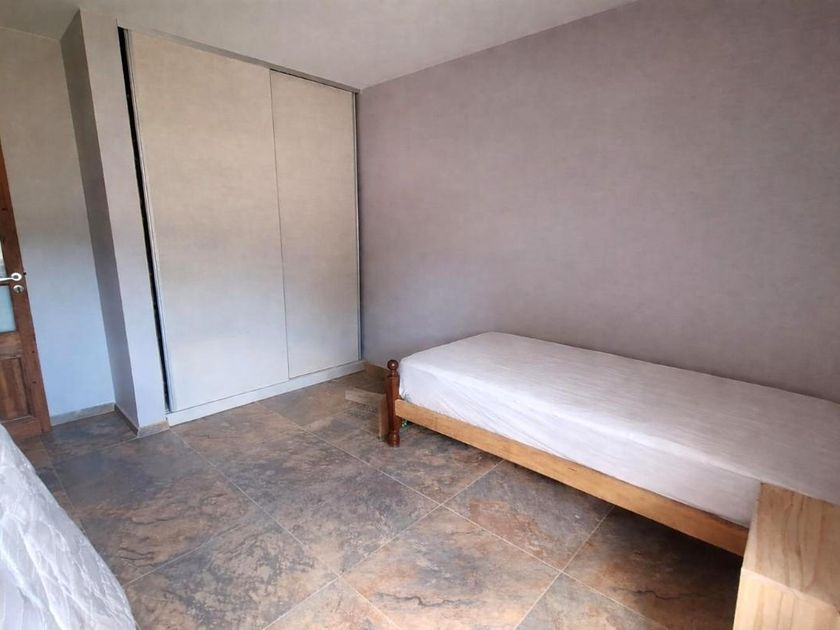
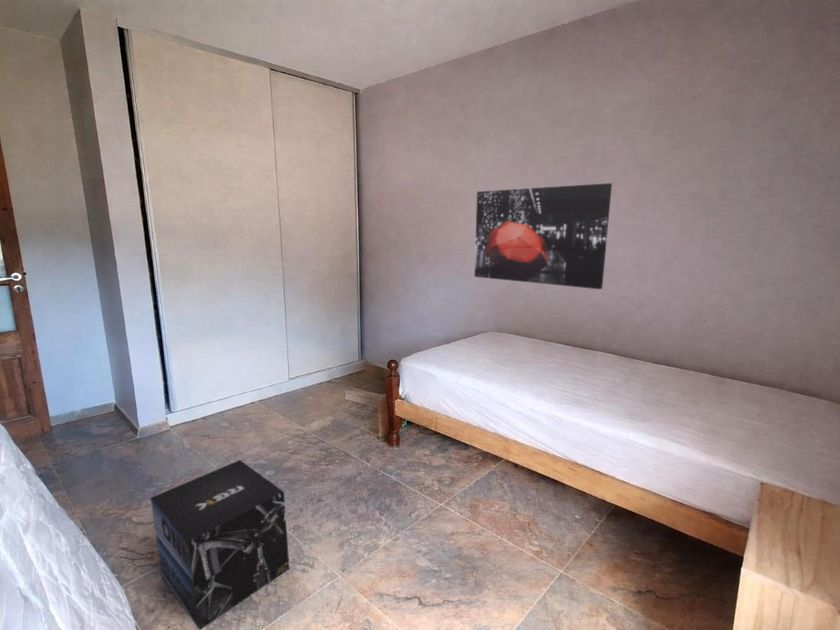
+ cardboard box [150,459,290,630]
+ wall art [474,182,613,290]
